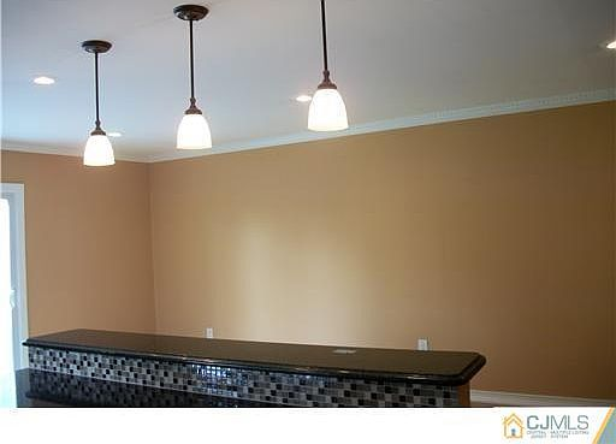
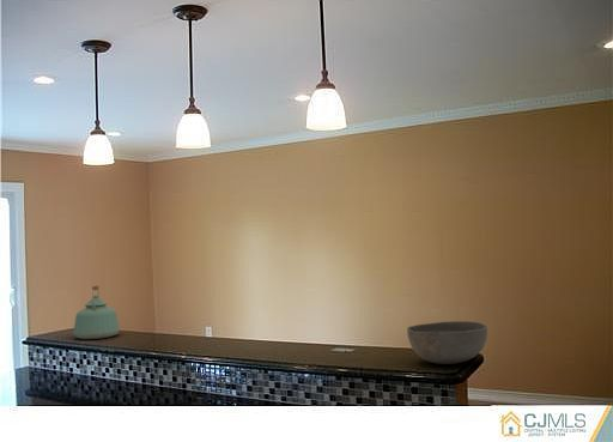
+ kettle [72,285,121,340]
+ bowl [406,320,488,365]
